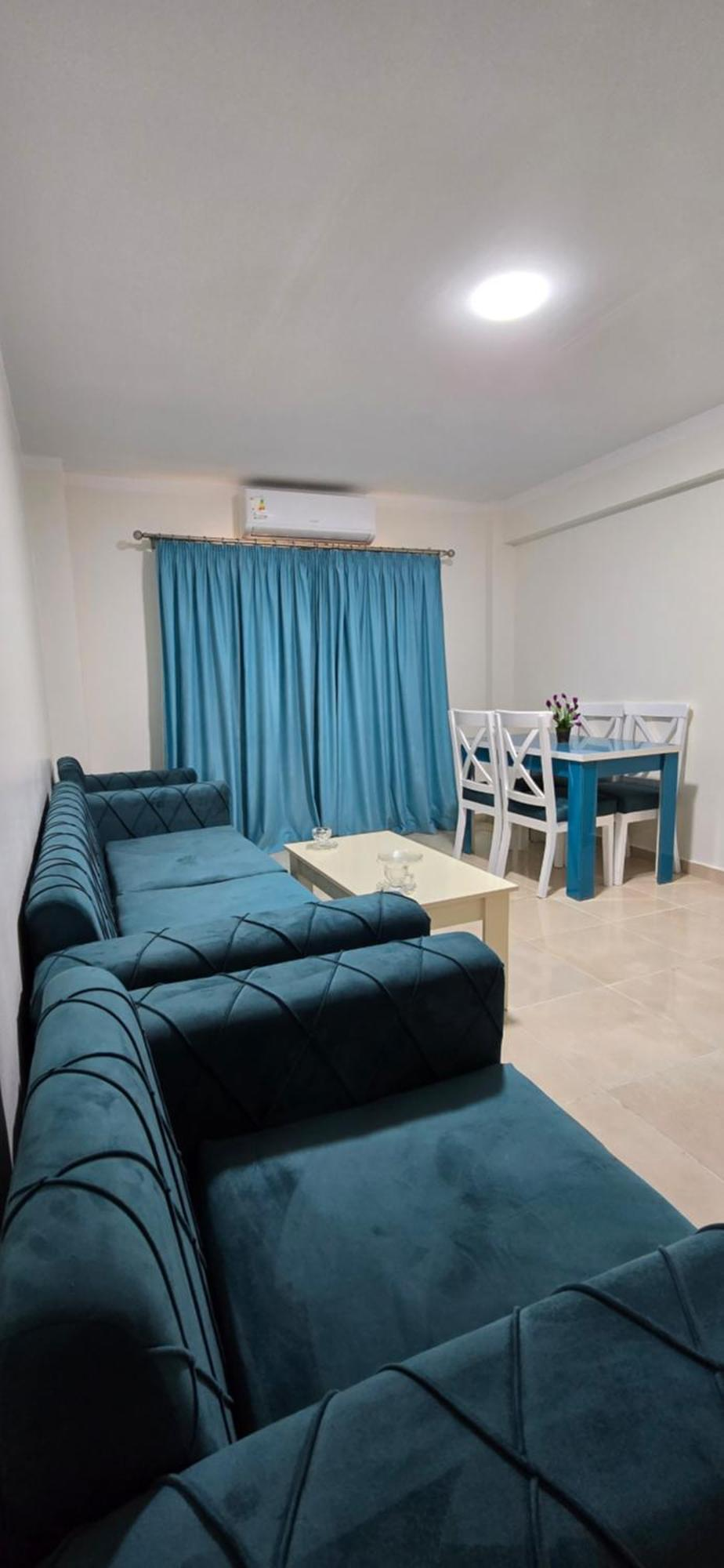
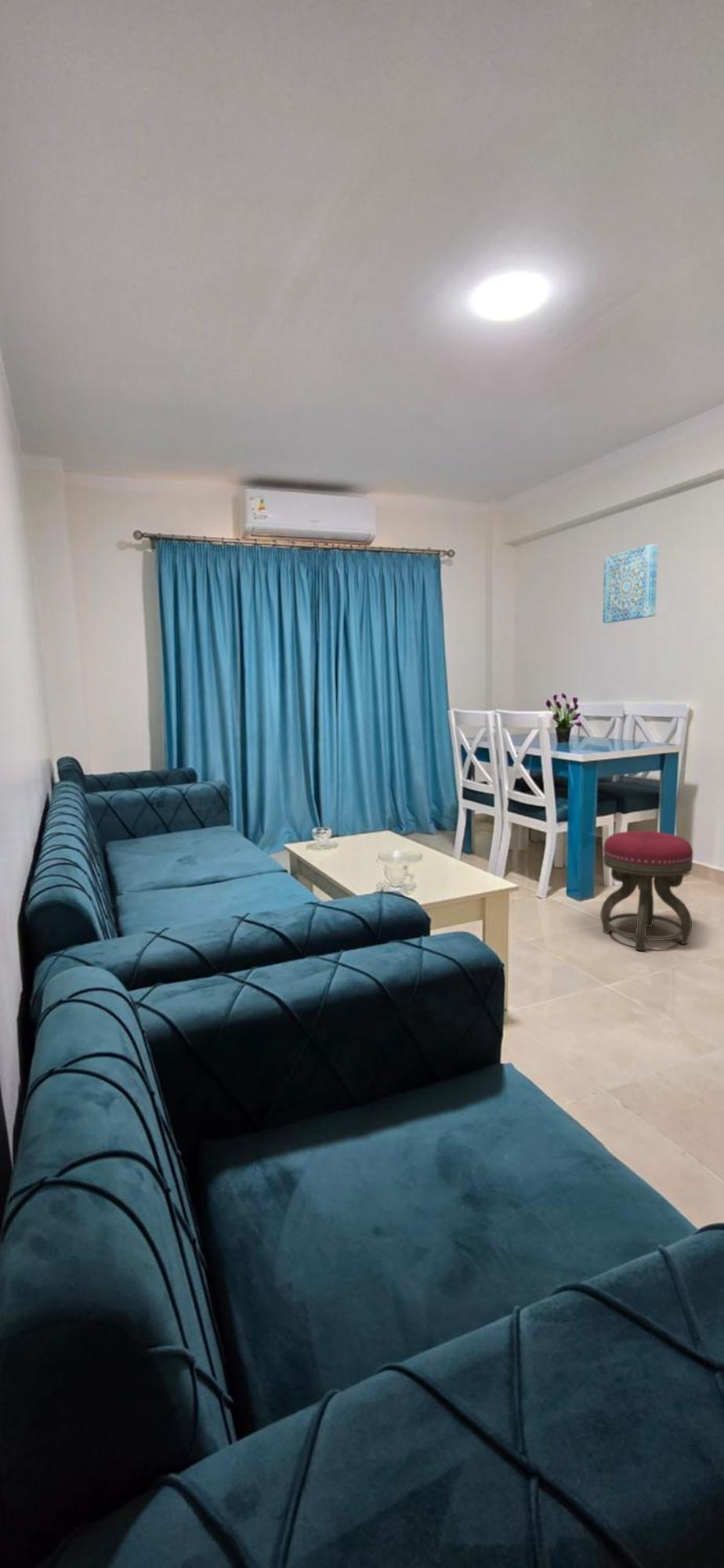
+ wall art [602,543,658,624]
+ stool [599,830,693,952]
